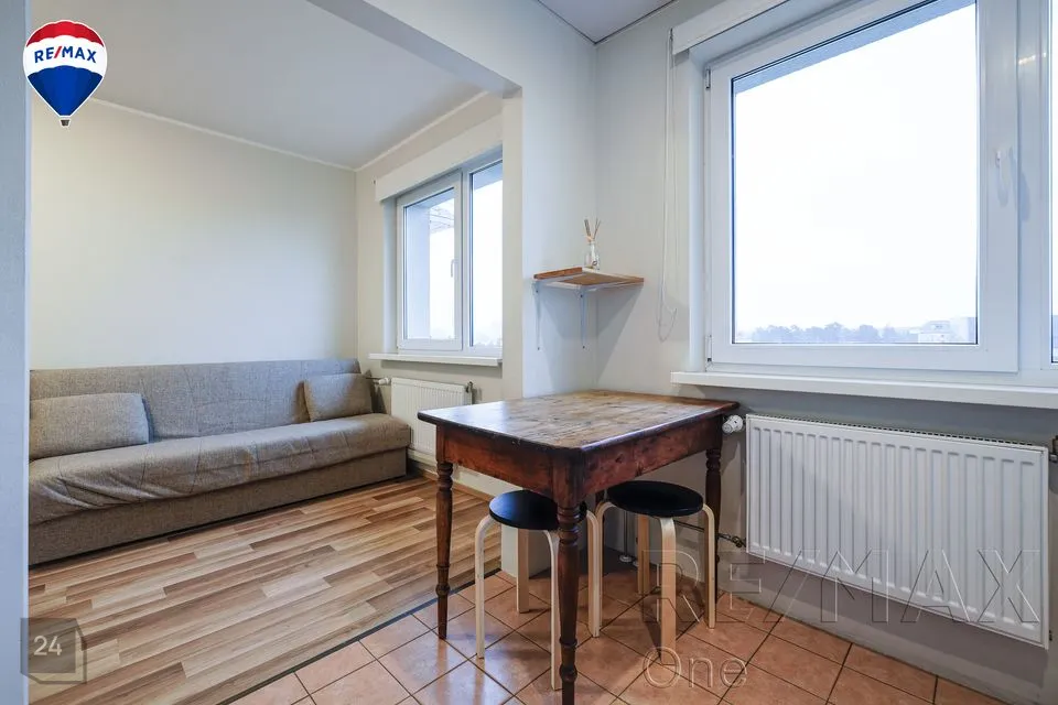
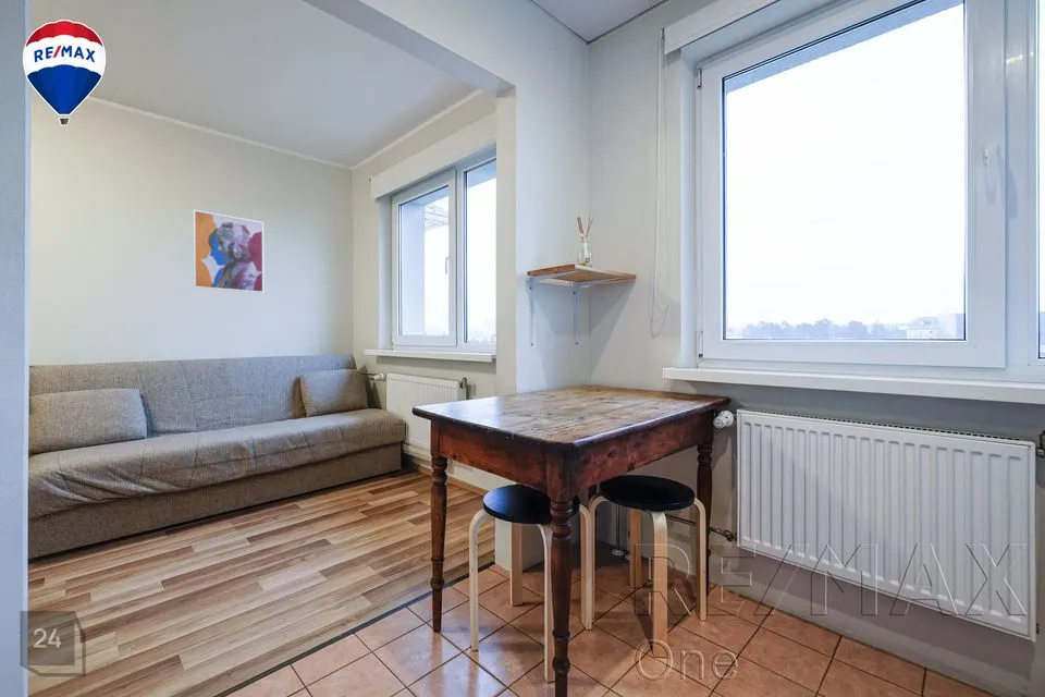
+ wall art [192,209,265,294]
